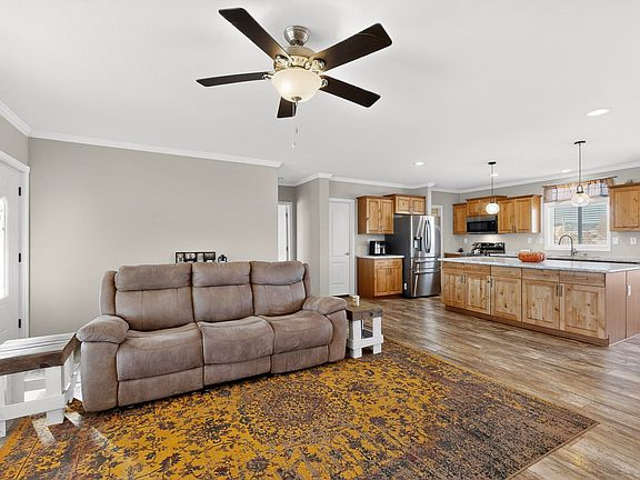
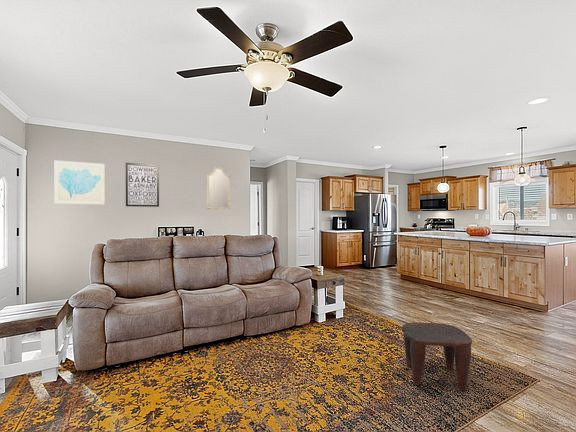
+ home mirror [206,166,231,210]
+ wall art [125,162,160,208]
+ stool [401,322,473,392]
+ wall art [53,160,106,205]
